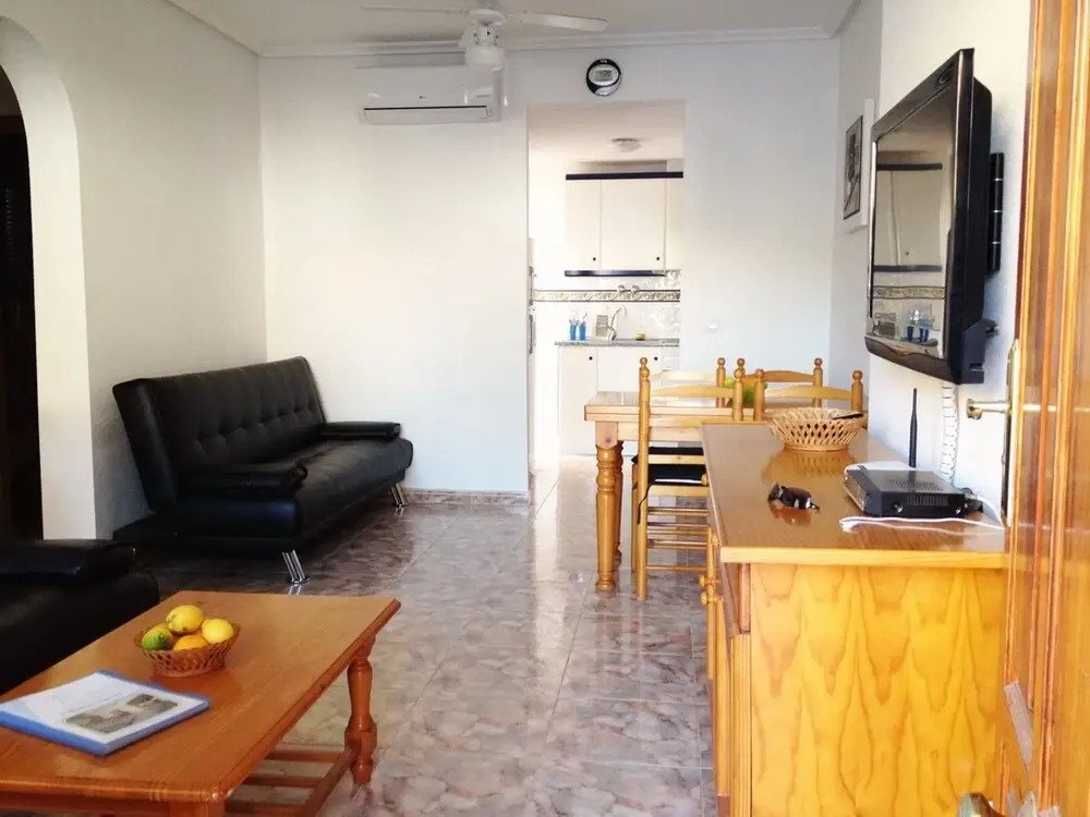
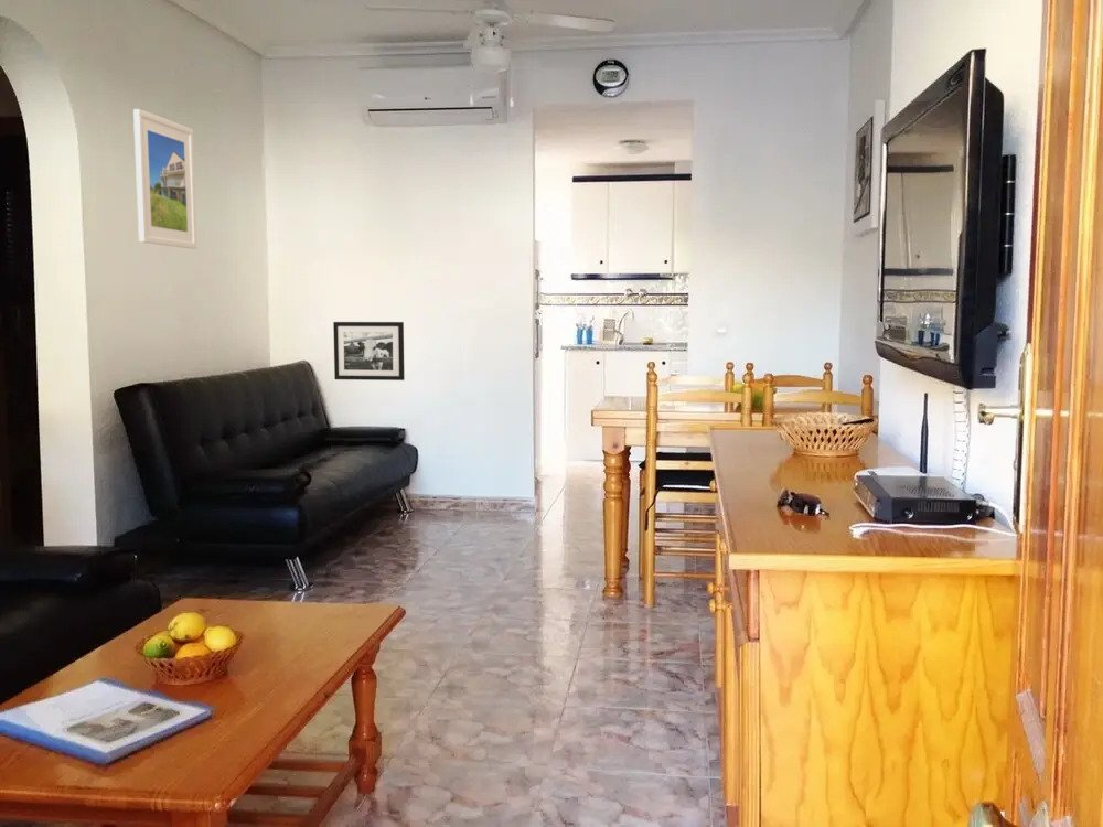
+ picture frame [332,321,406,382]
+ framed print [132,108,197,250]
